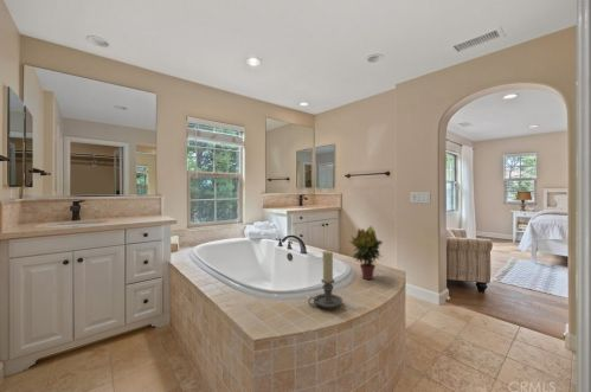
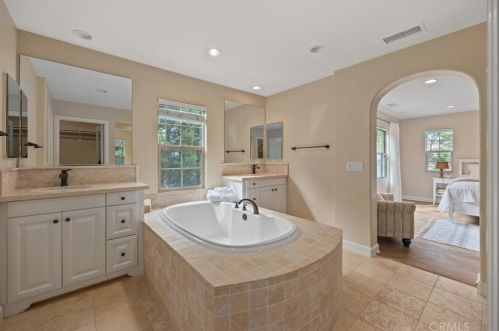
- candle holder [307,250,343,309]
- potted plant [349,224,384,281]
